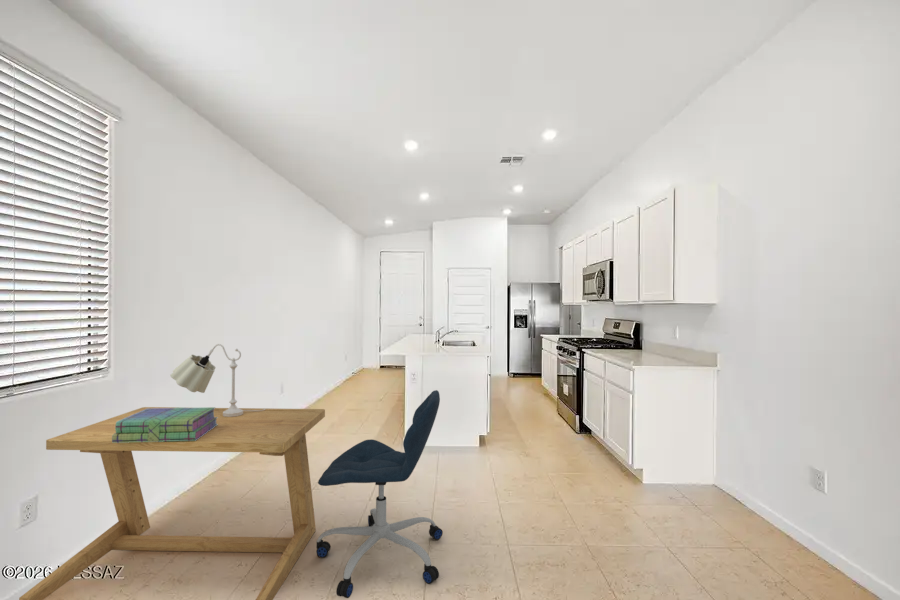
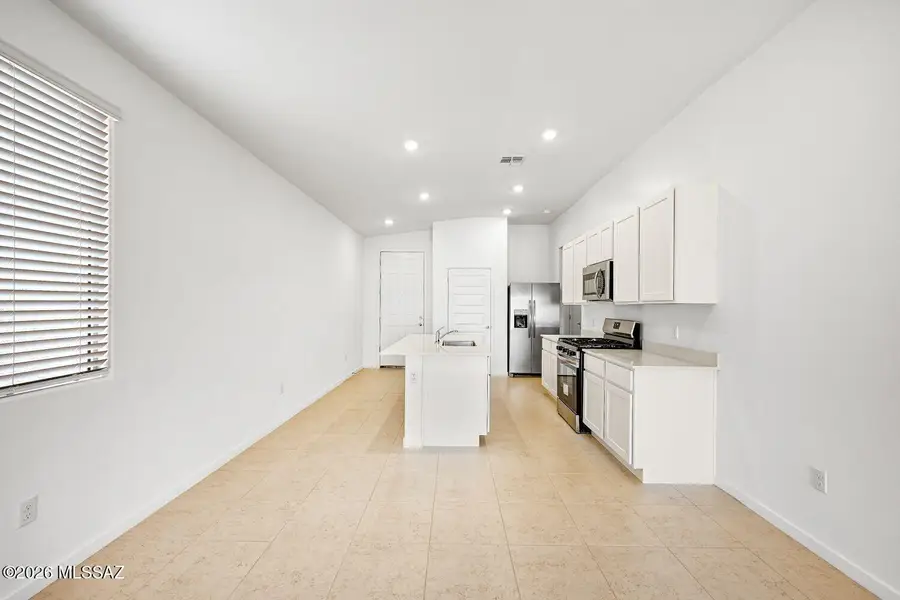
- office chair [315,389,444,599]
- stack of books [112,406,218,443]
- table lamp [169,343,266,417]
- desk [18,406,326,600]
